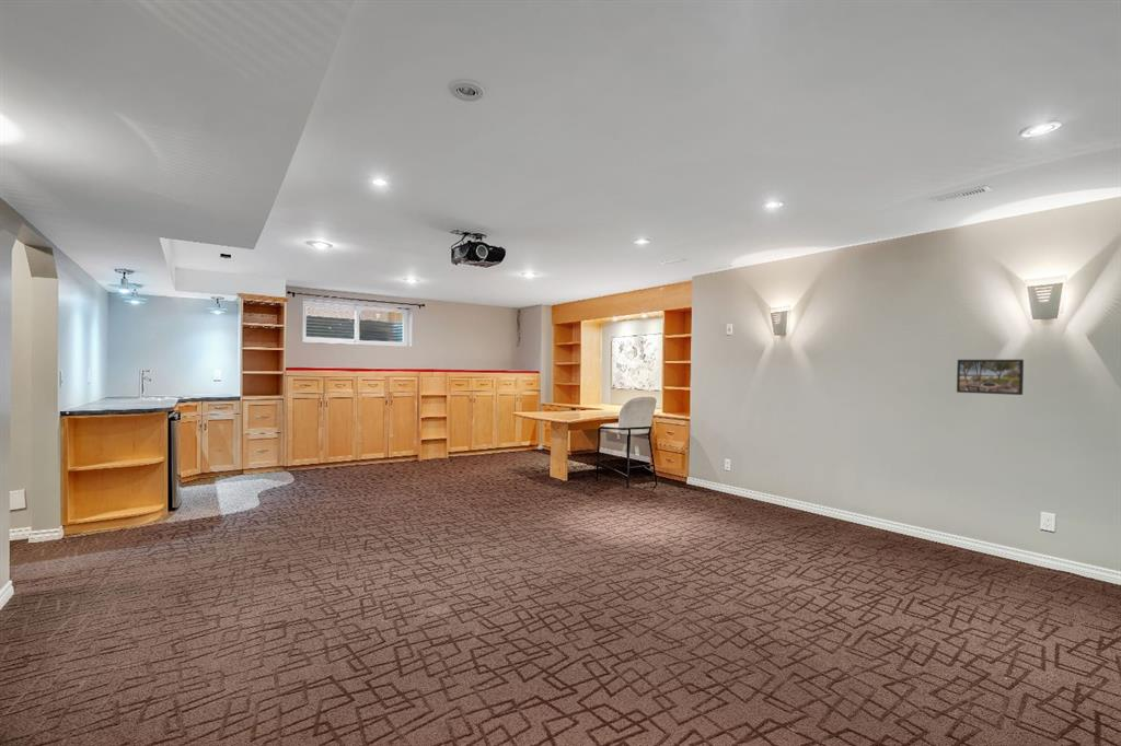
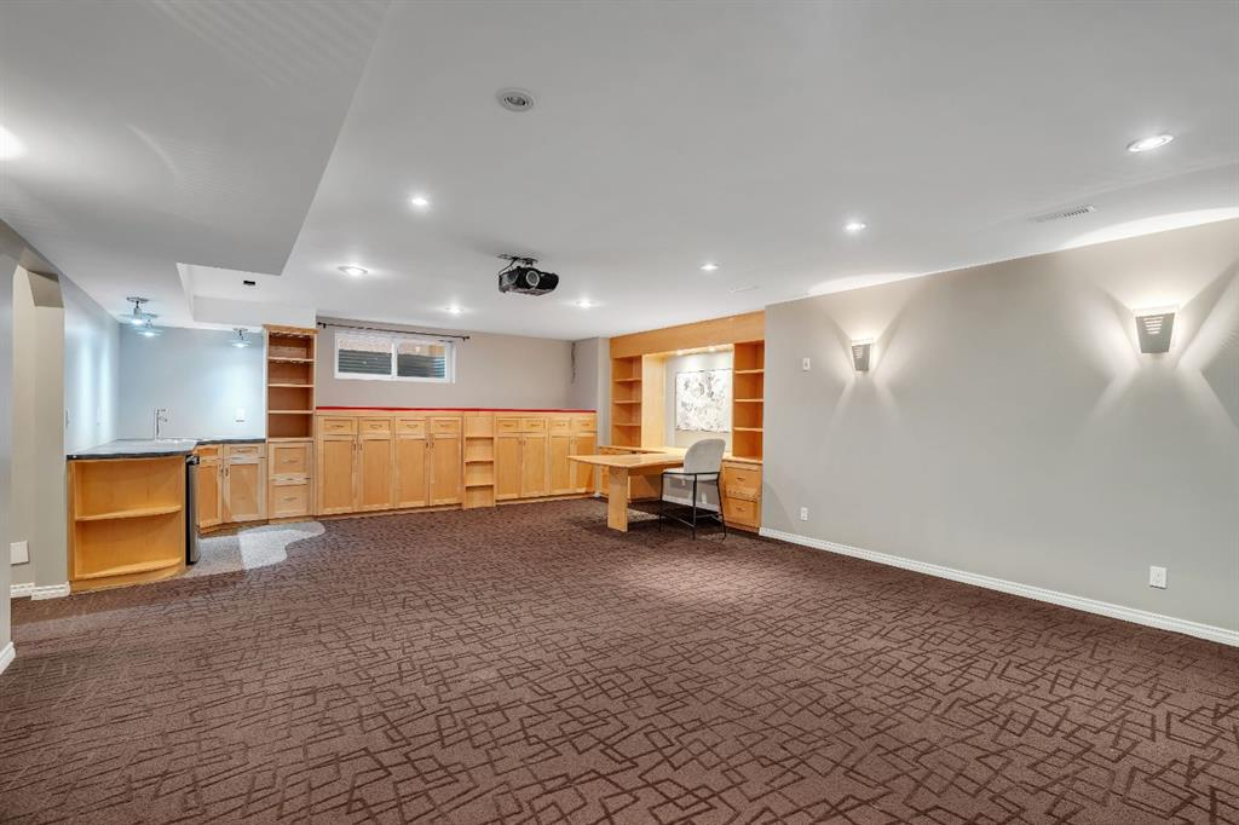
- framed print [956,359,1025,396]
